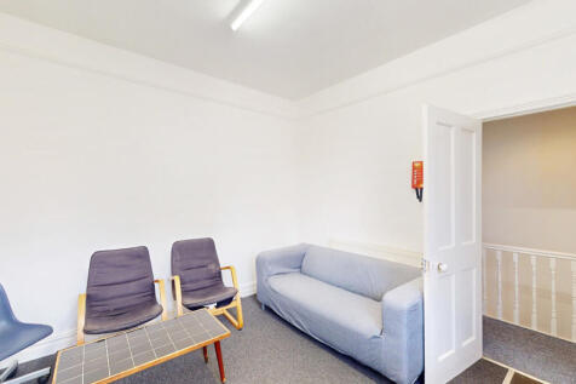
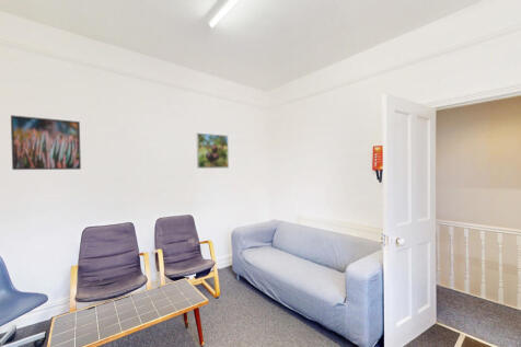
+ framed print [196,131,230,170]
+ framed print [10,114,82,171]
